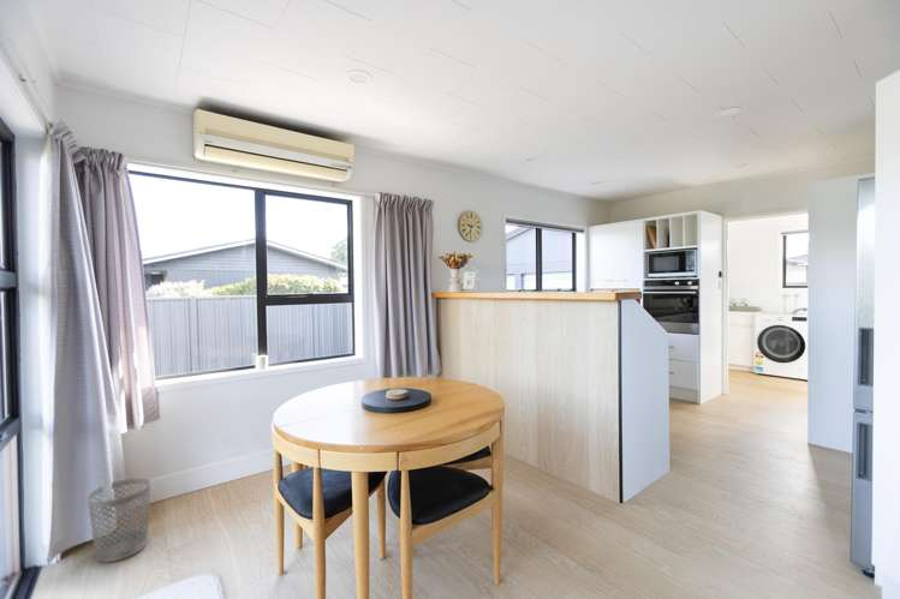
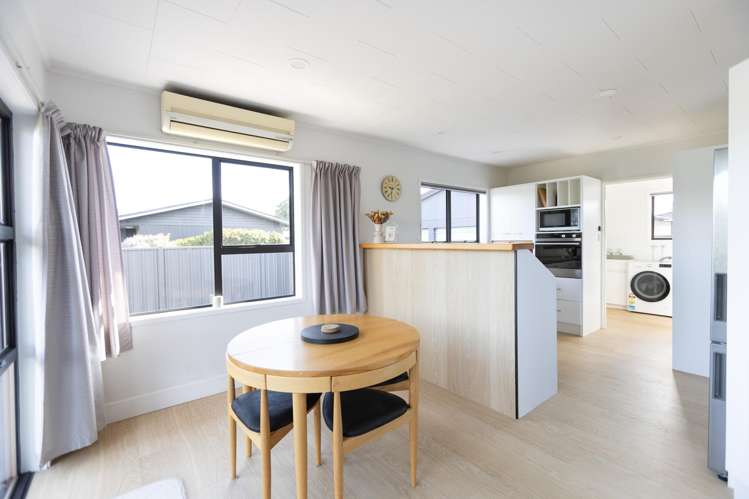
- wastebasket [85,477,151,564]
